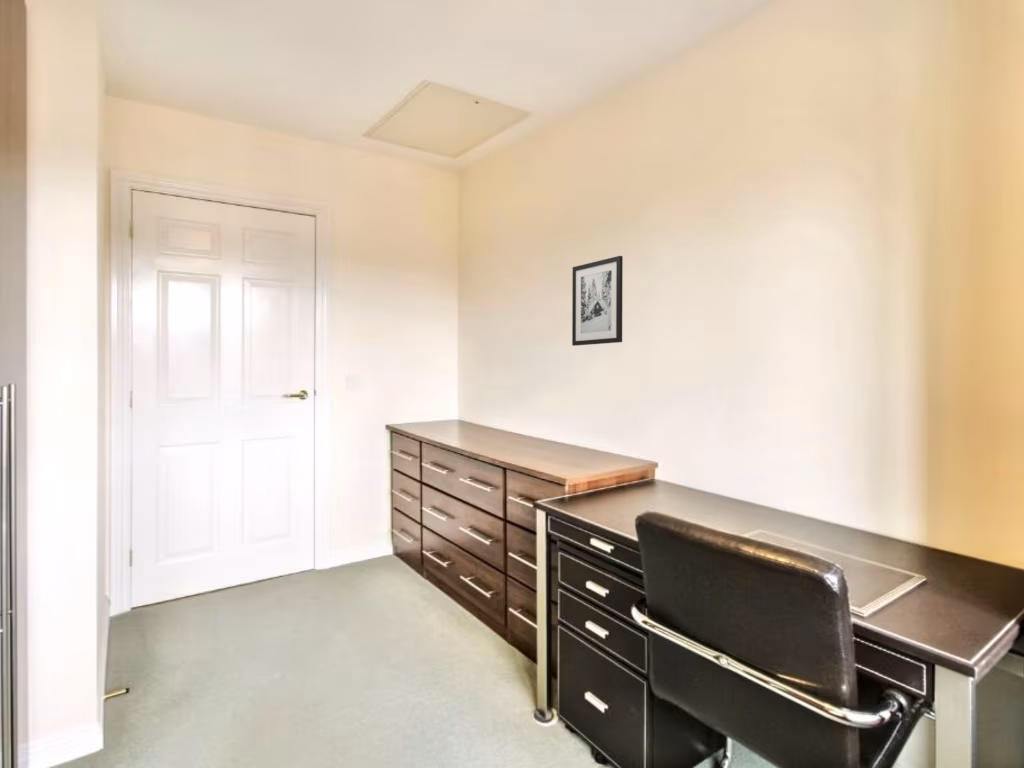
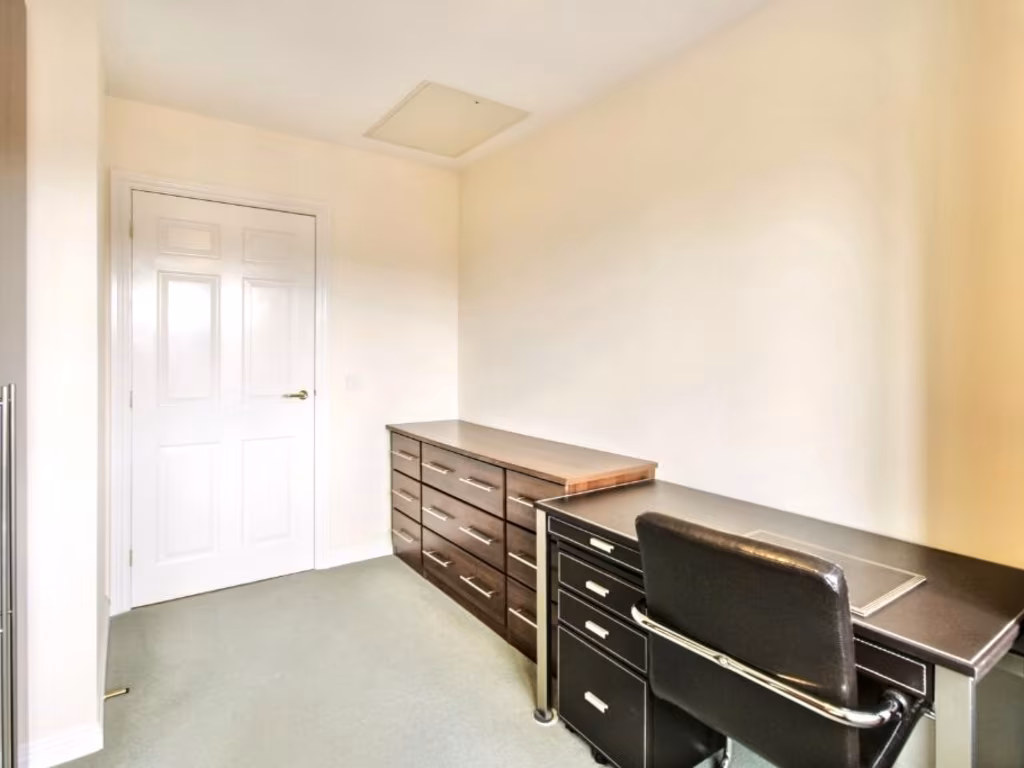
- wall art [571,255,624,347]
